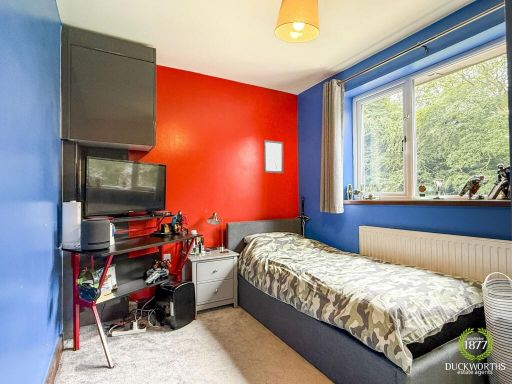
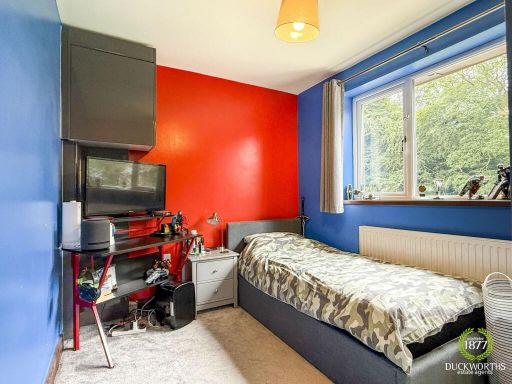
- wall art [263,139,284,174]
